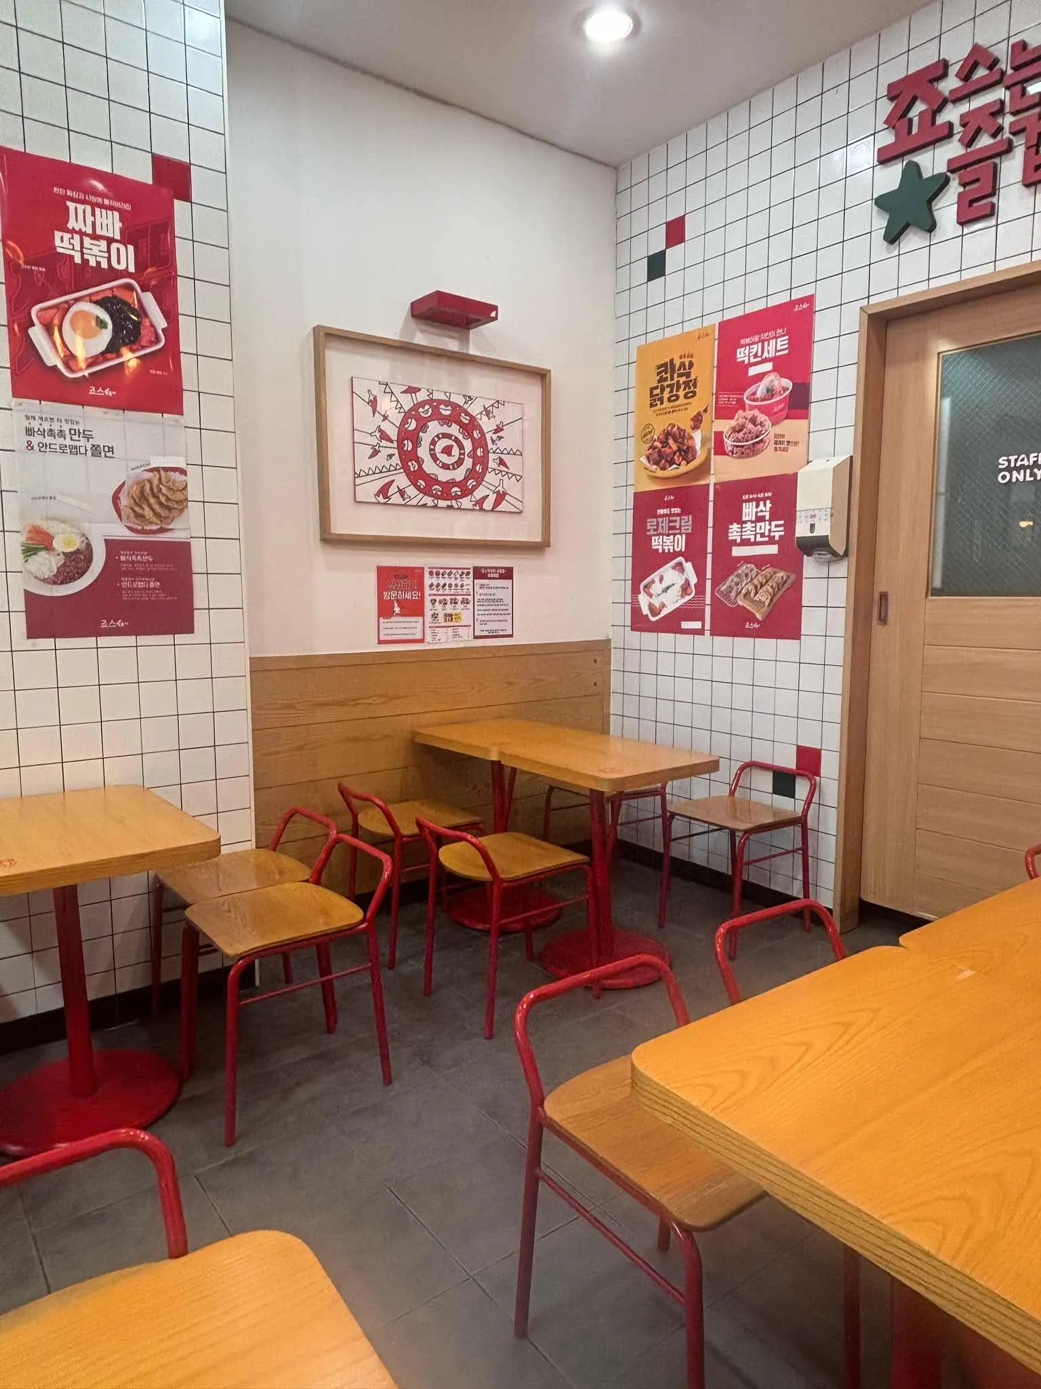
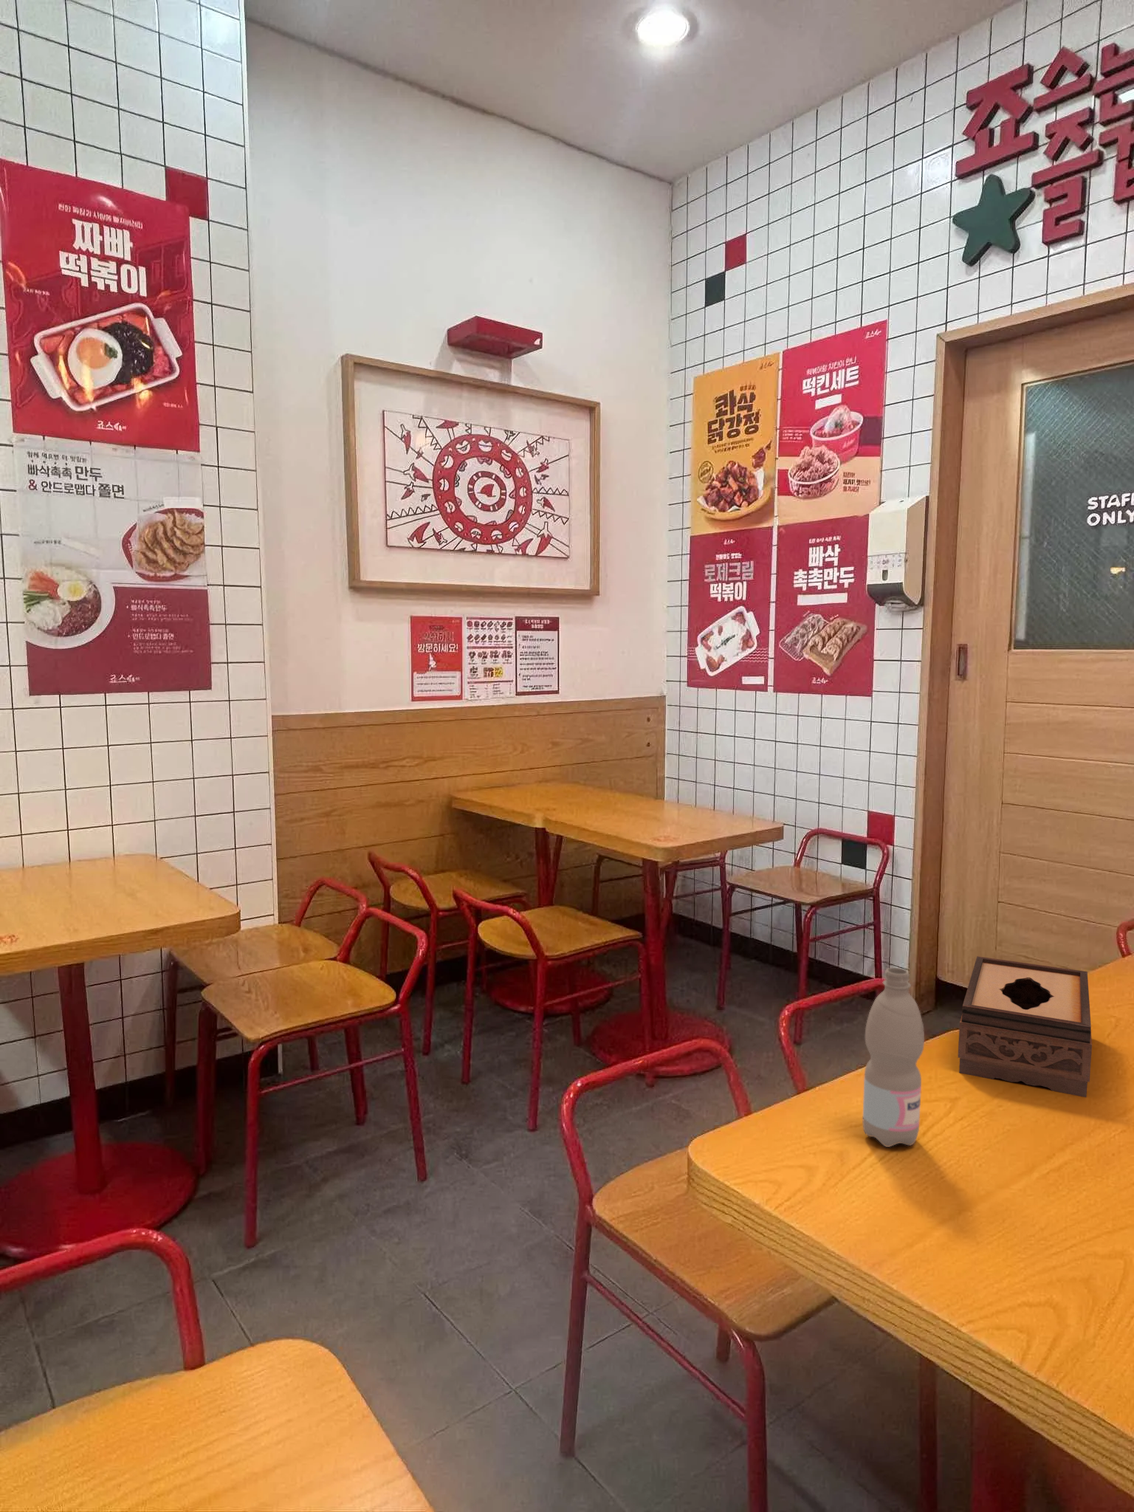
+ tissue box [958,955,1092,1098]
+ water bottle [862,967,926,1148]
